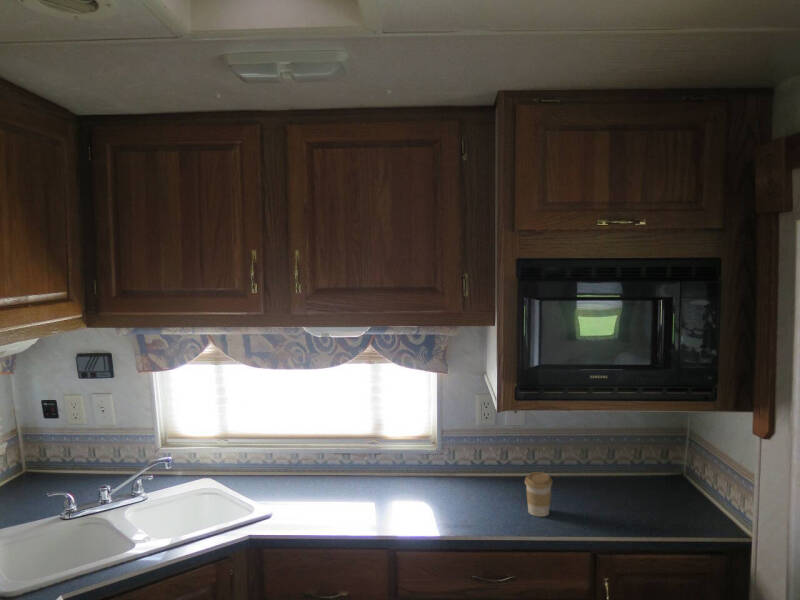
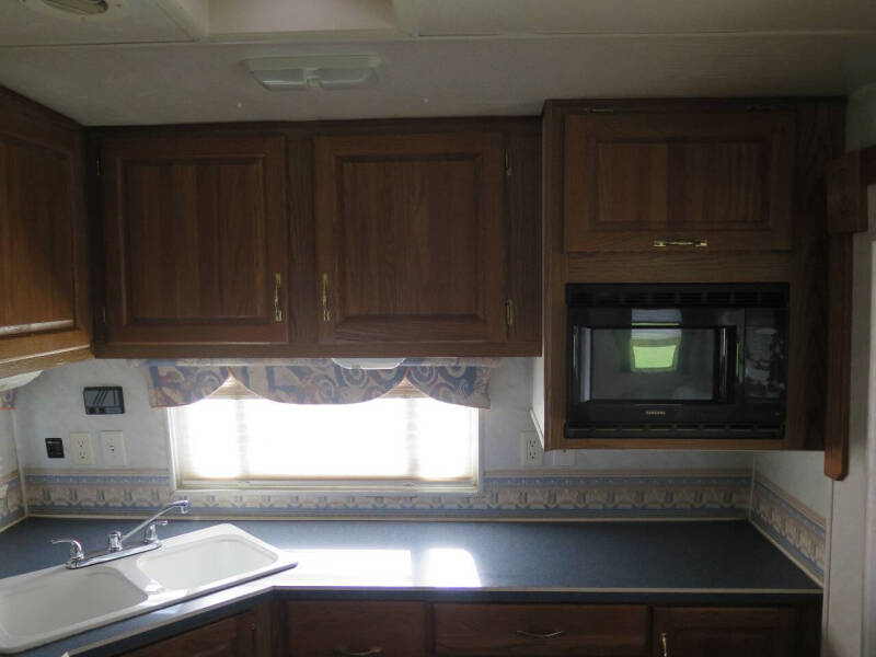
- coffee cup [524,471,554,518]
